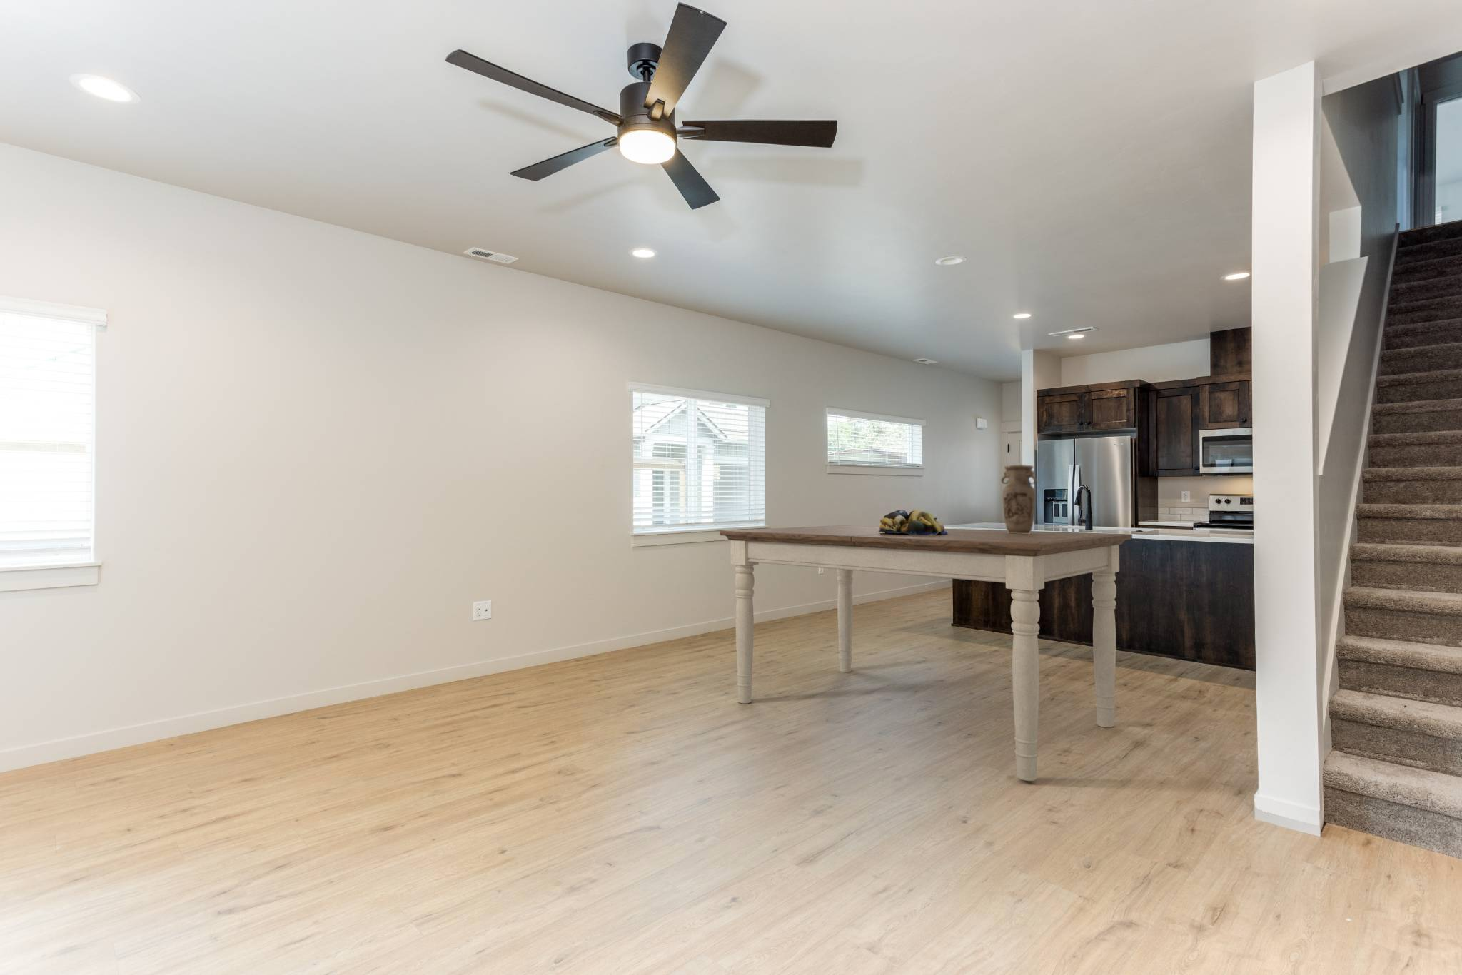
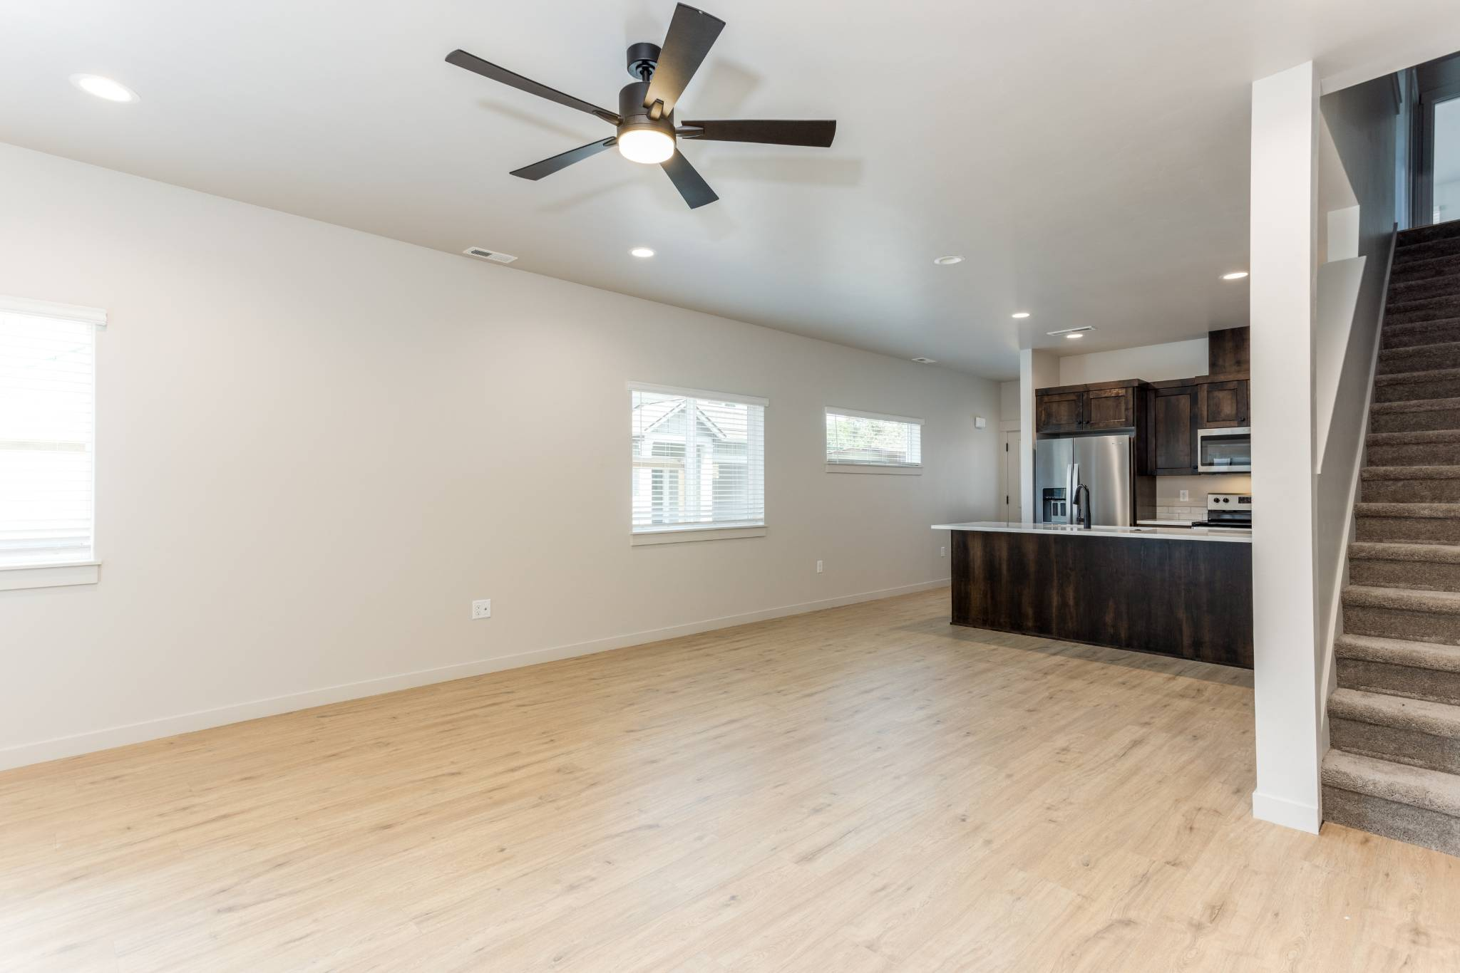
- dining table [719,524,1132,781]
- vase [1000,464,1038,534]
- fruit bowl [879,508,947,535]
